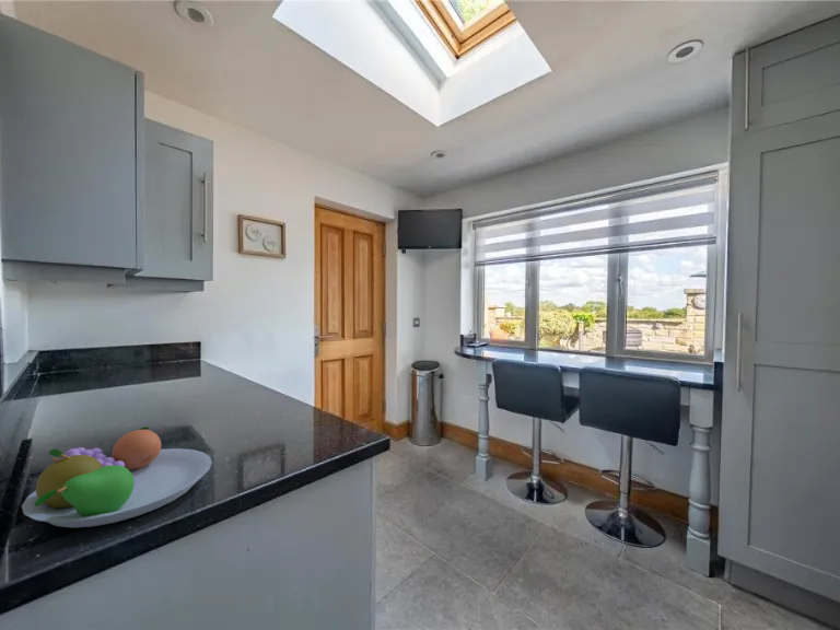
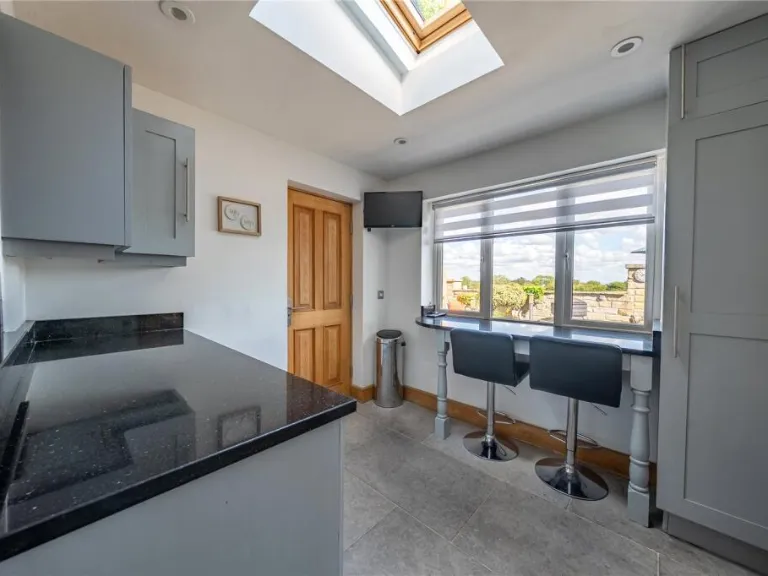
- fruit bowl [21,425,213,529]
